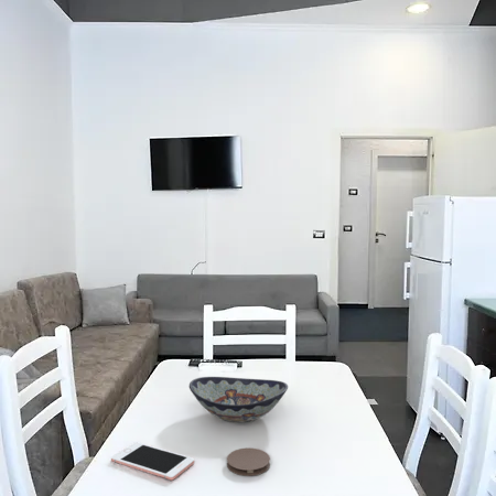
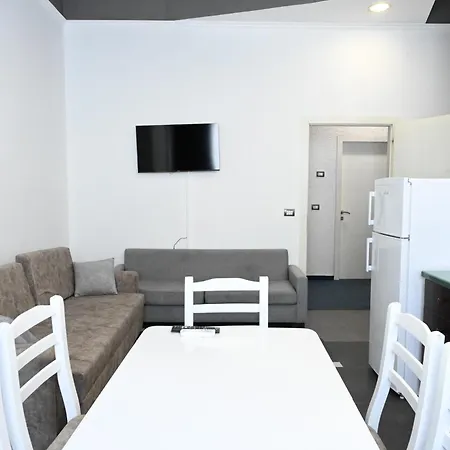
- cell phone [110,441,195,482]
- coaster [226,446,271,477]
- decorative bowl [188,376,289,423]
